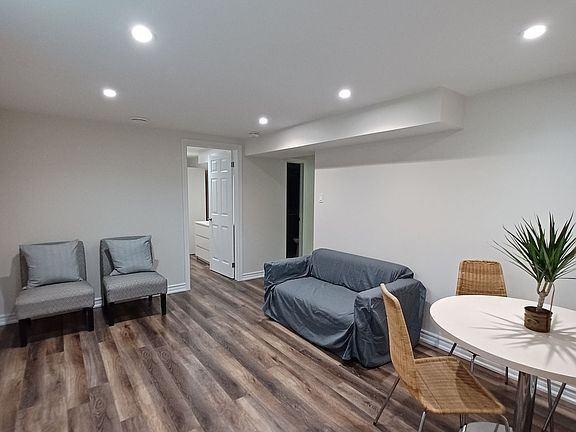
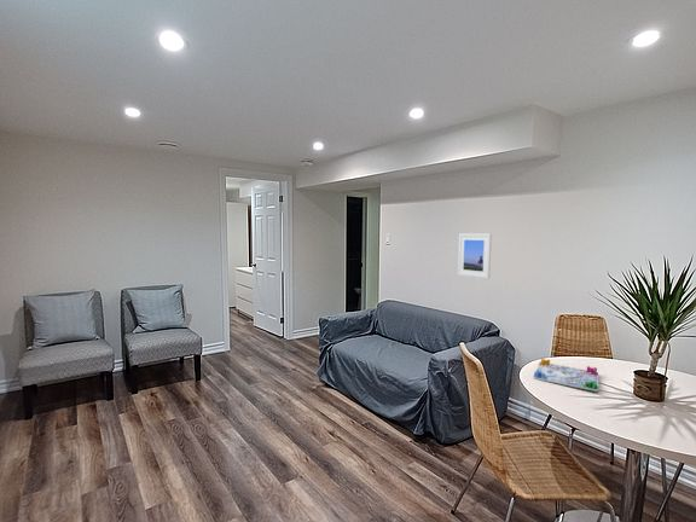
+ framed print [457,232,493,279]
+ board game [532,356,599,393]
